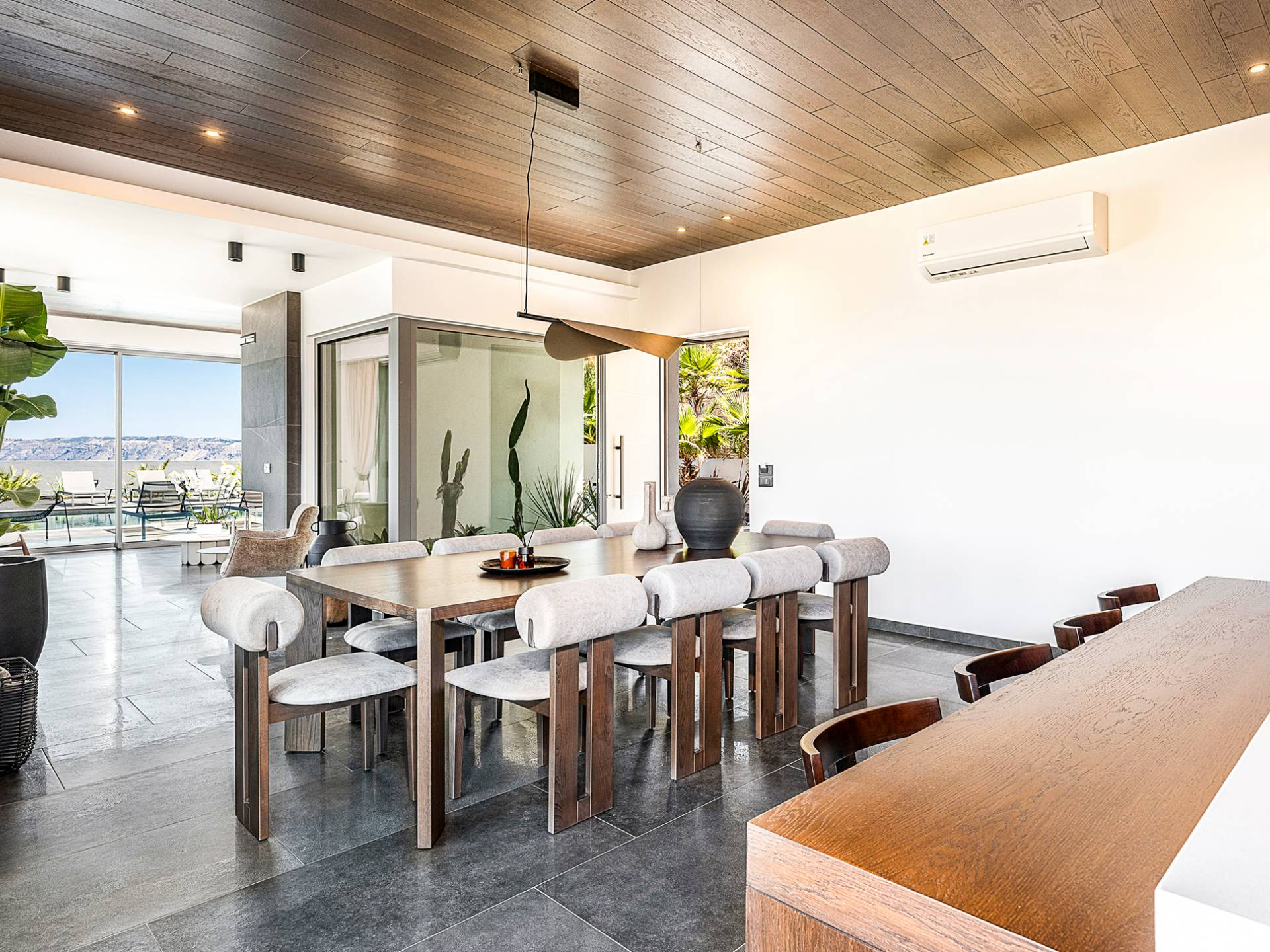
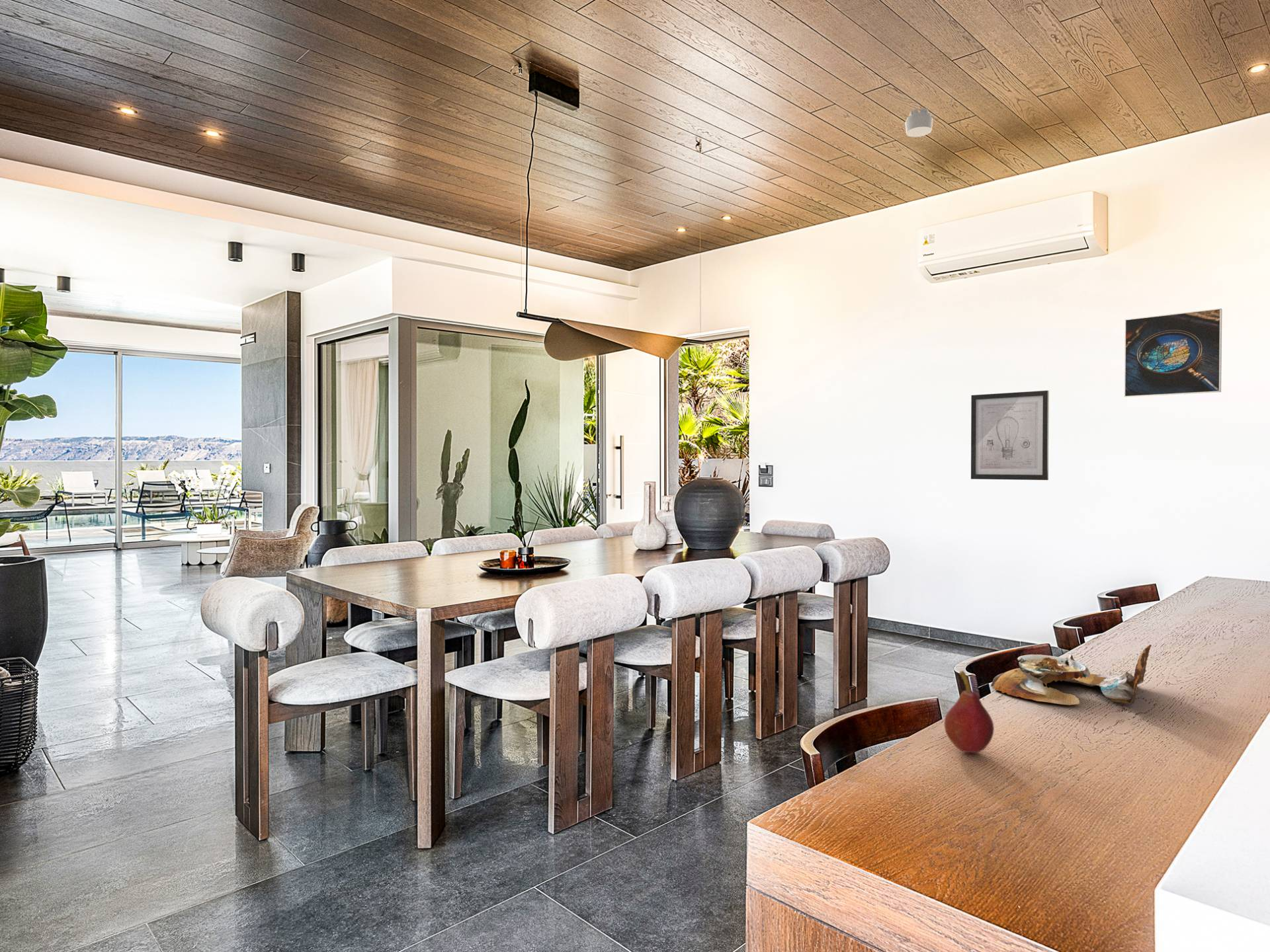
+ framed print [1124,308,1222,398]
+ fruit [943,670,995,754]
+ soup bowl [990,644,1152,706]
+ smoke detector [905,107,933,138]
+ wall art [970,390,1050,481]
